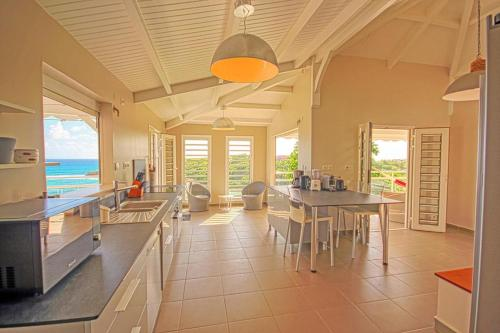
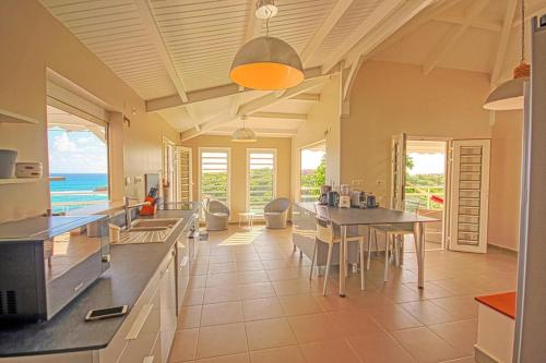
+ cell phone [83,303,130,323]
